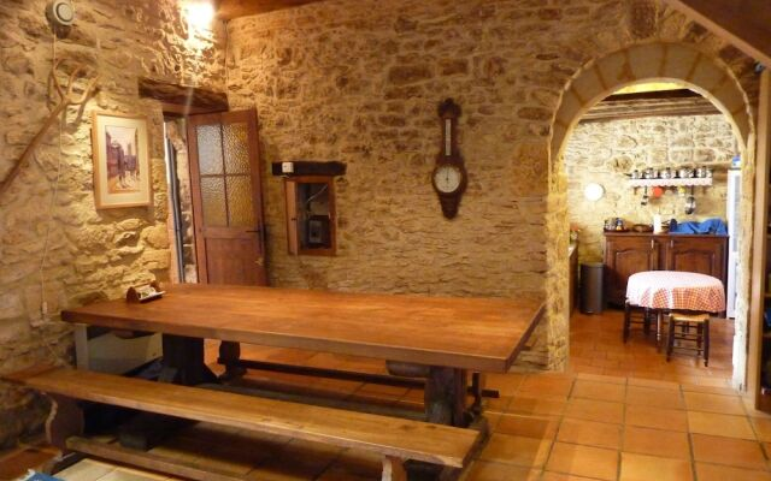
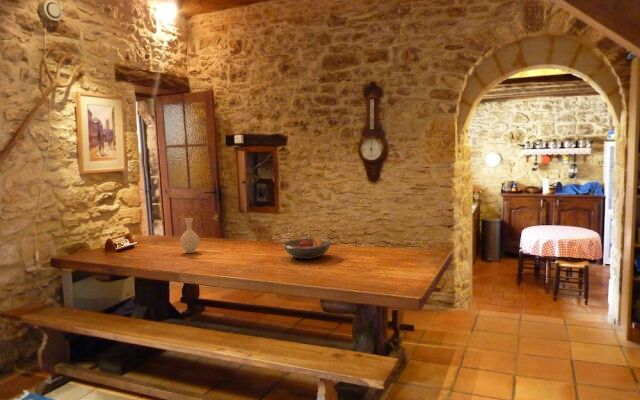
+ fruit bowl [281,235,333,260]
+ vase [179,217,201,254]
